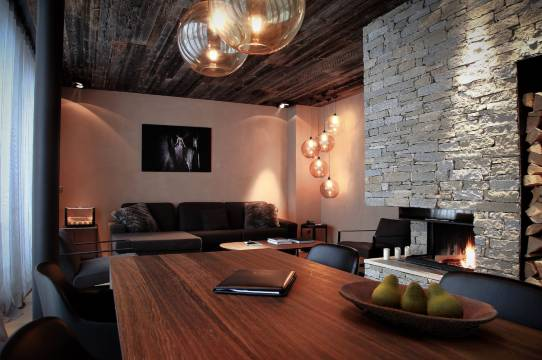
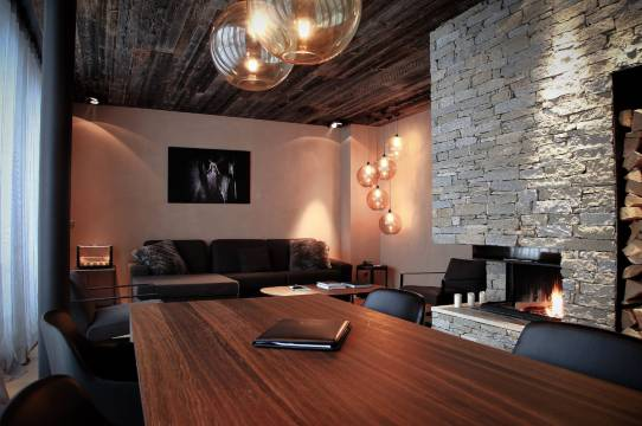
- fruit bowl [338,273,500,339]
